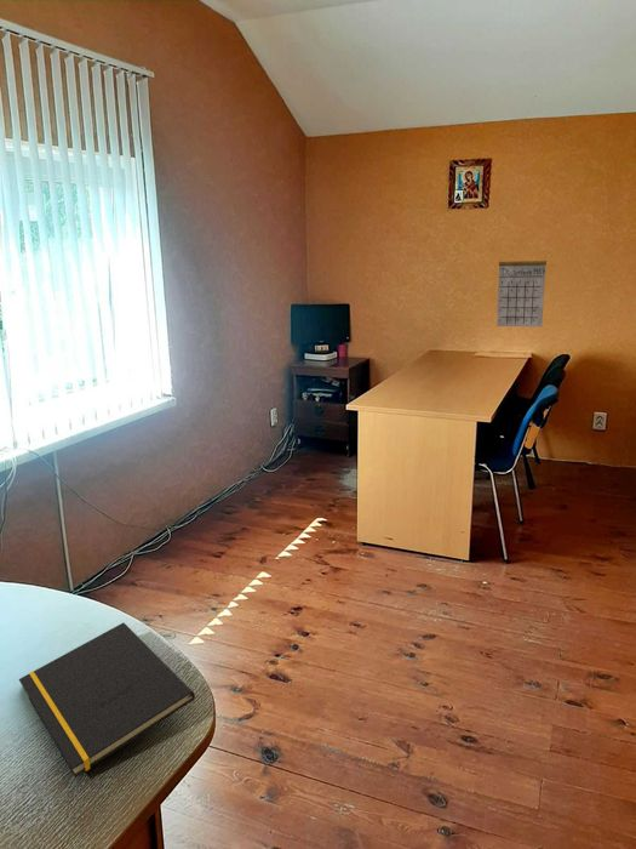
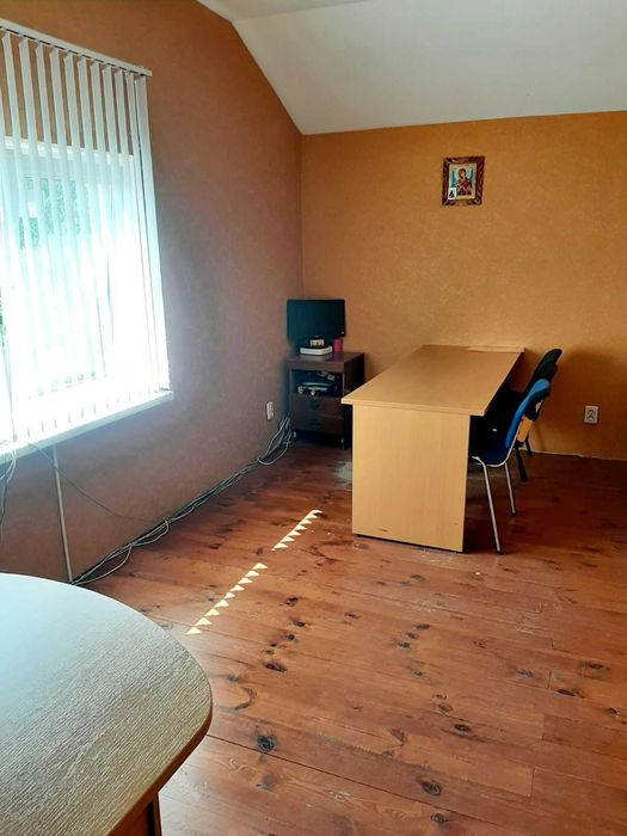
- calendar [495,245,548,327]
- notepad [18,621,196,779]
